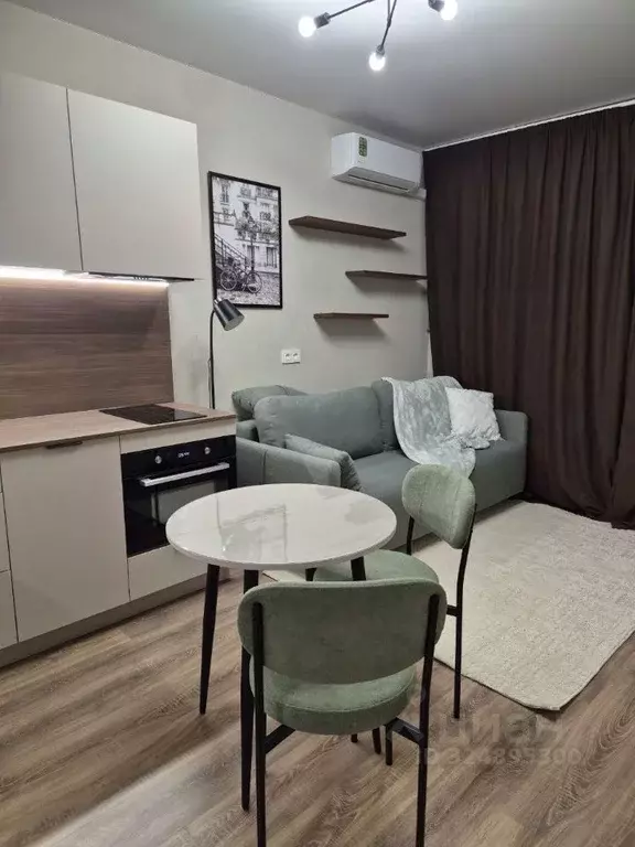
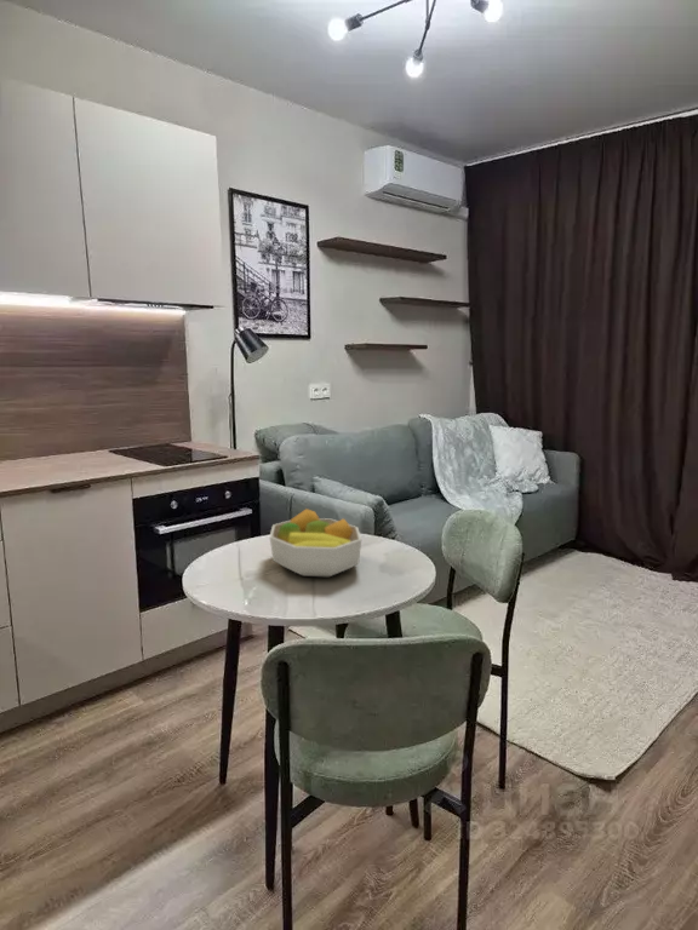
+ fruit bowl [268,507,362,578]
